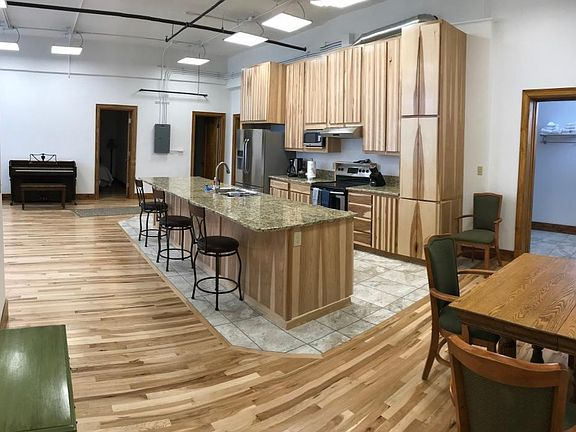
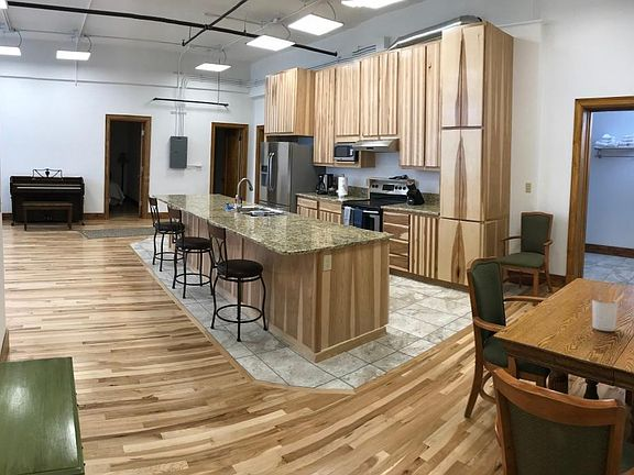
+ utensil holder [589,285,626,332]
